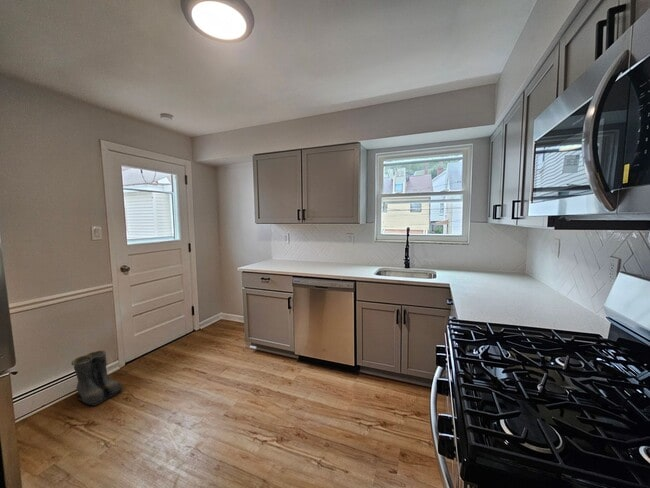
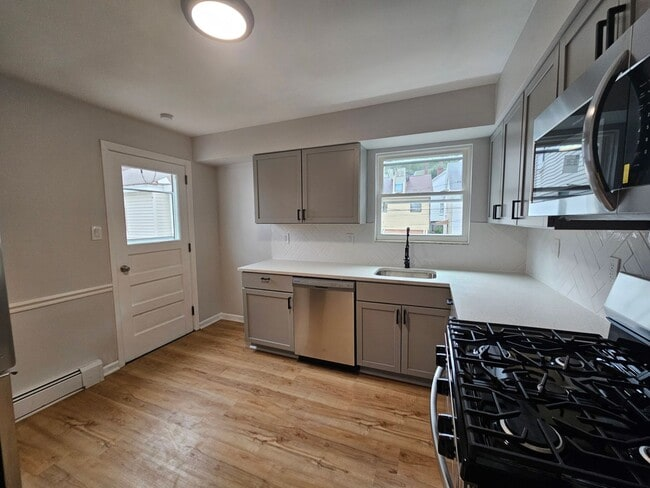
- boots [71,349,124,406]
